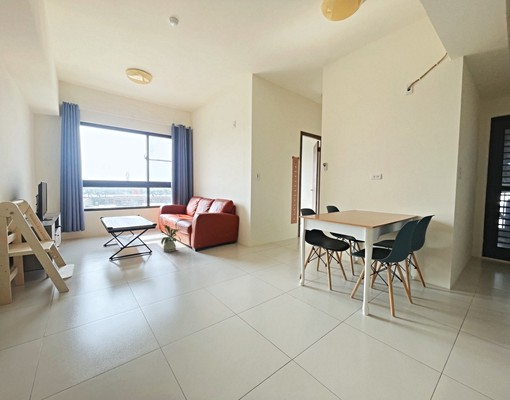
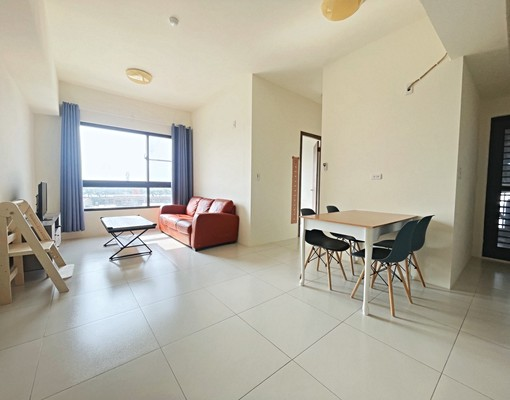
- house plant [160,224,182,253]
